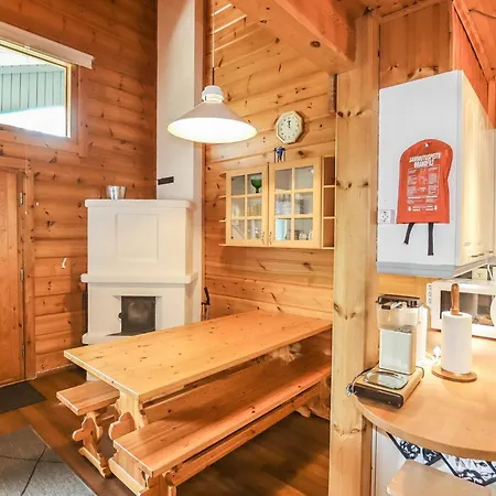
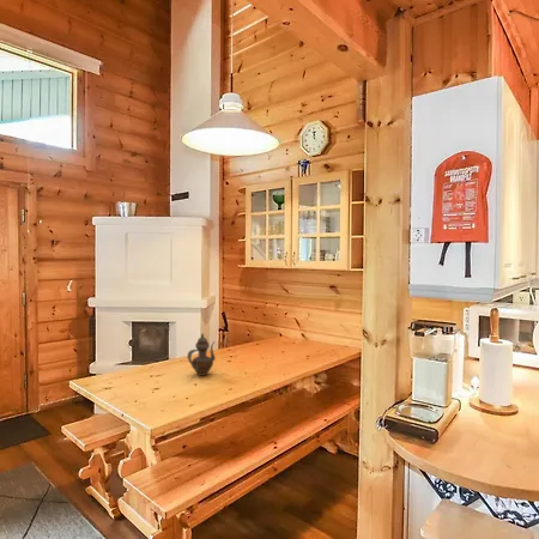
+ teapot [187,332,217,377]
